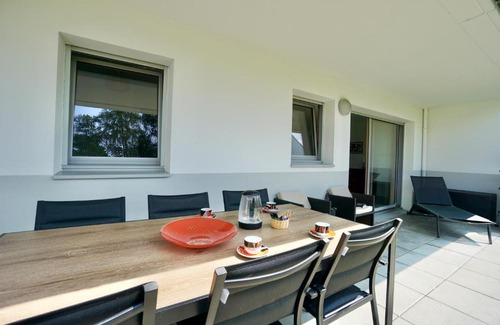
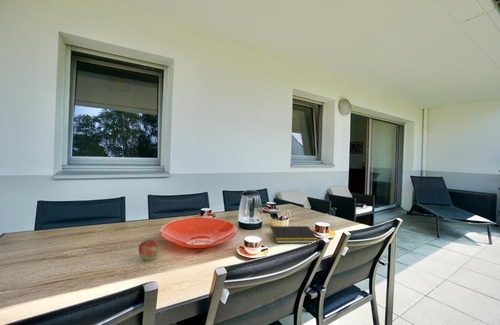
+ fruit [137,239,160,261]
+ notepad [269,225,319,244]
